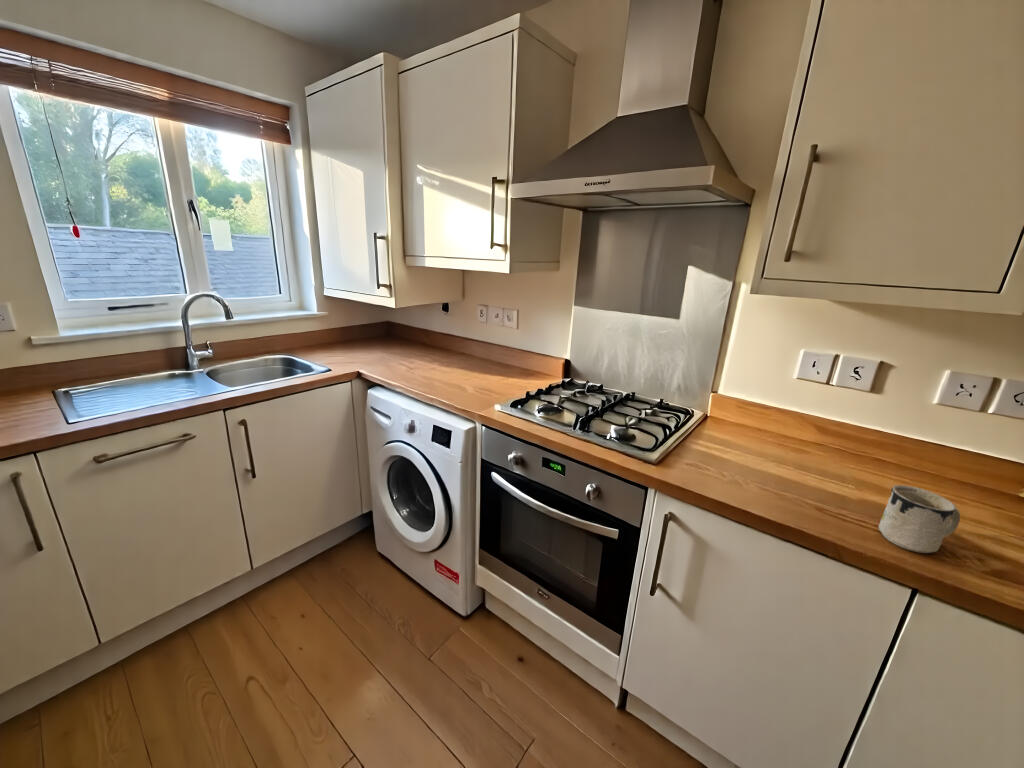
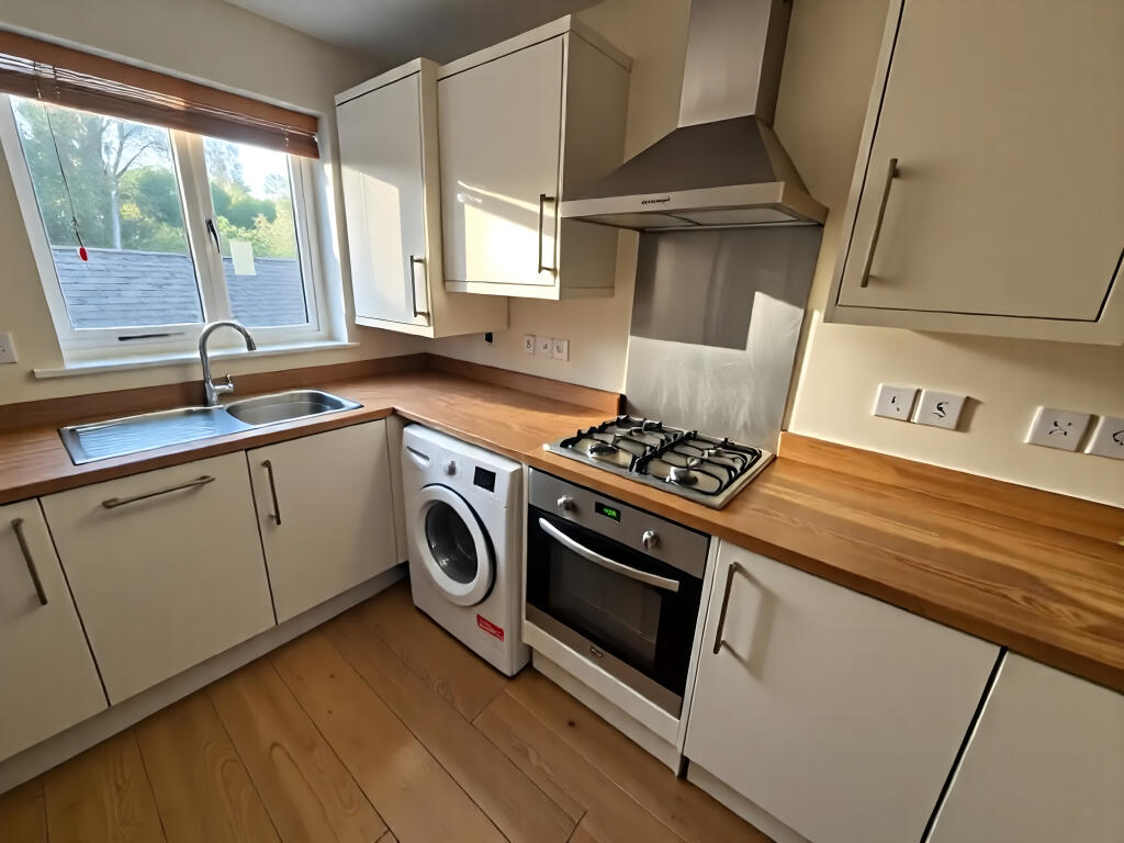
- mug [878,484,961,554]
